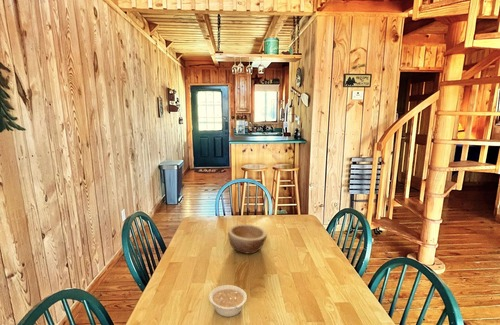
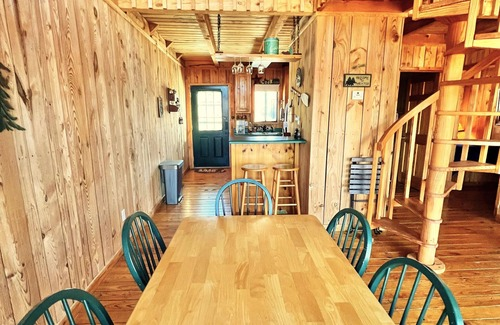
- bowl [227,223,268,255]
- legume [208,284,248,318]
